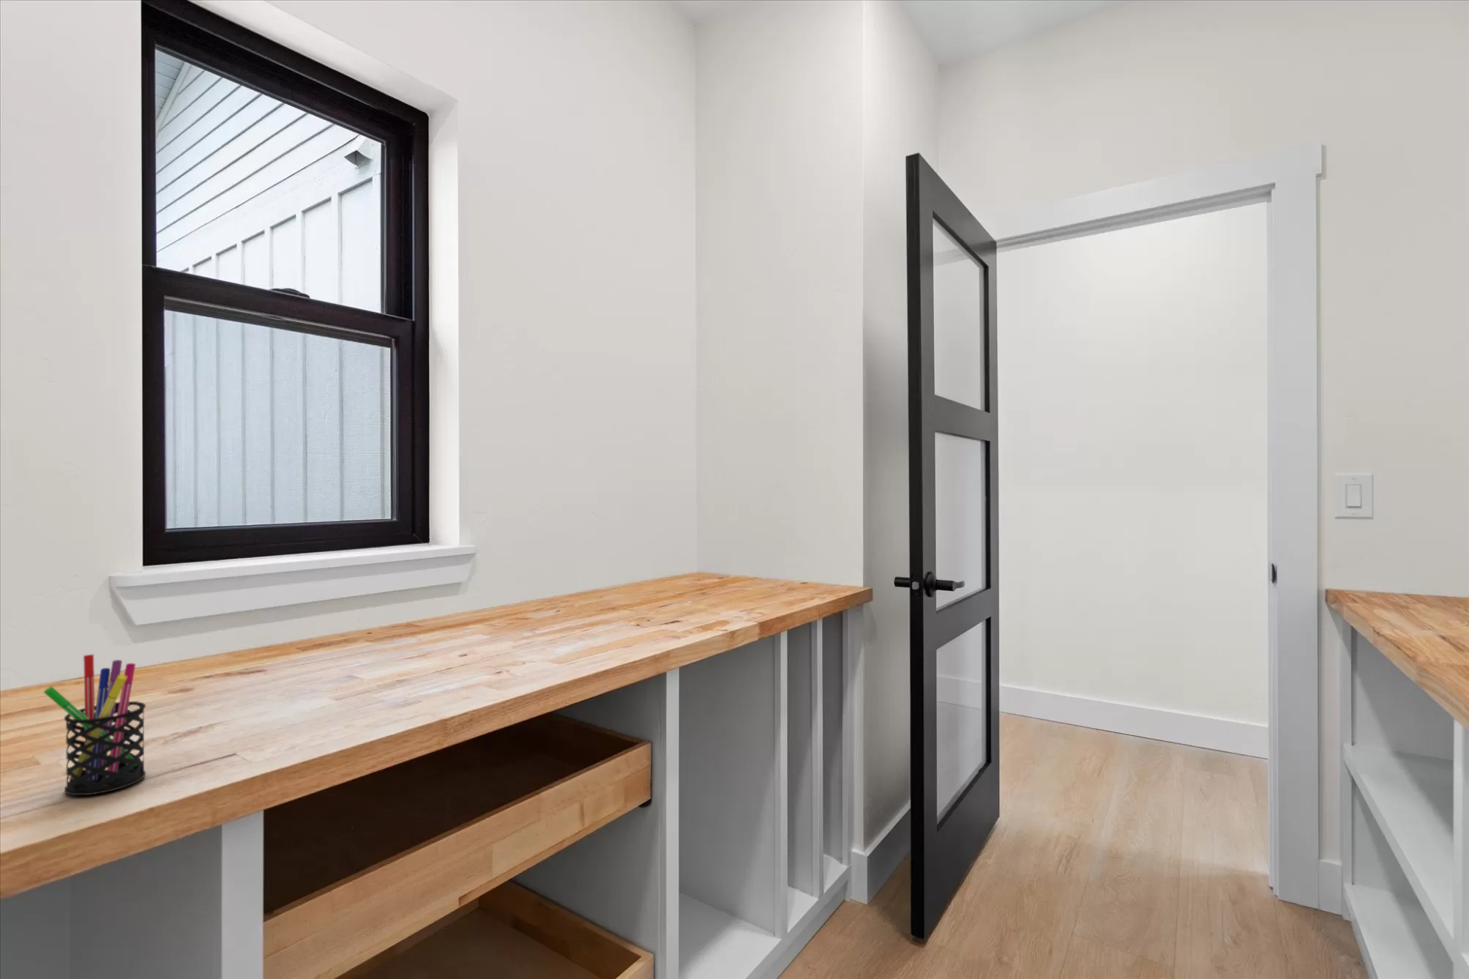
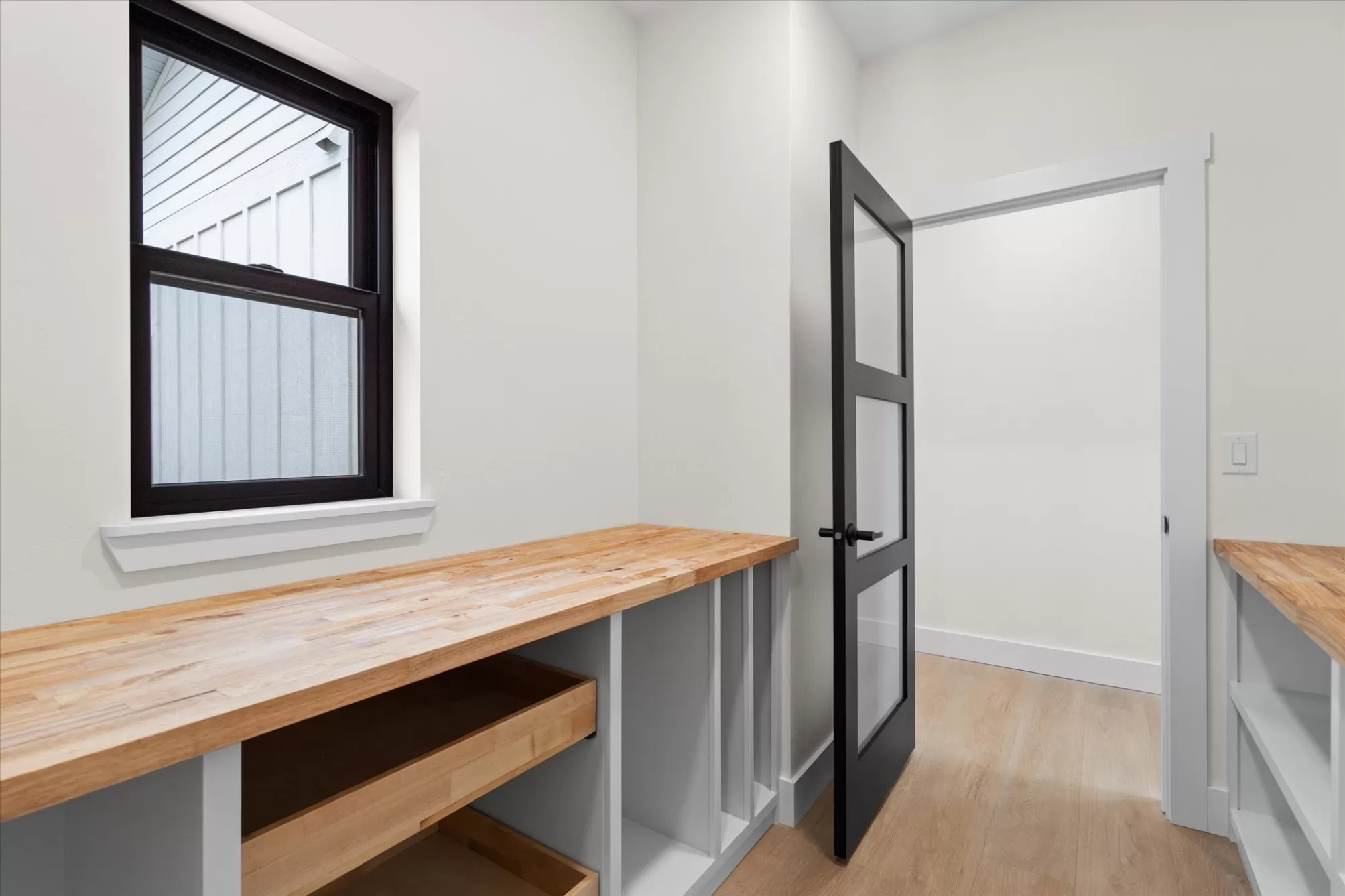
- pen holder [43,653,146,795]
